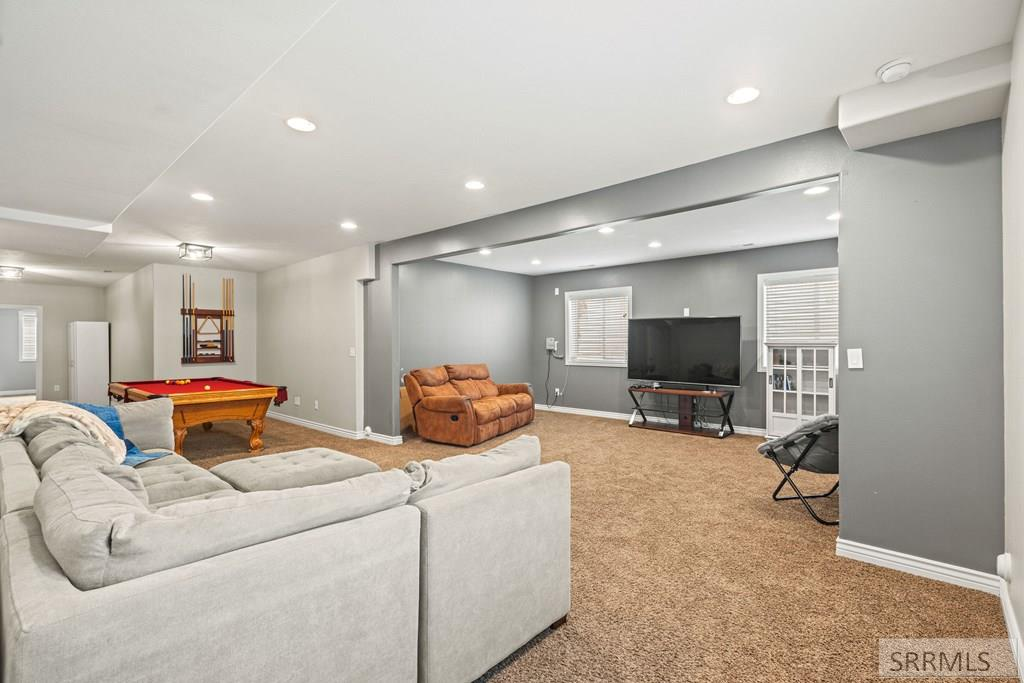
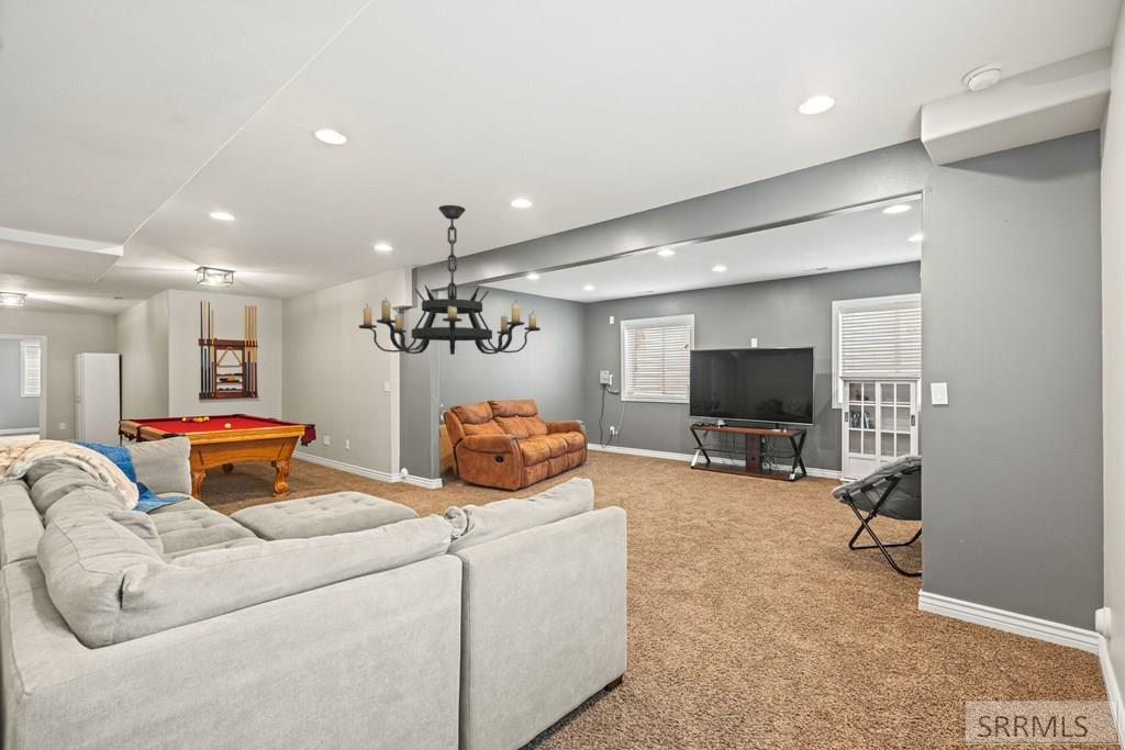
+ chandelier [358,204,542,356]
